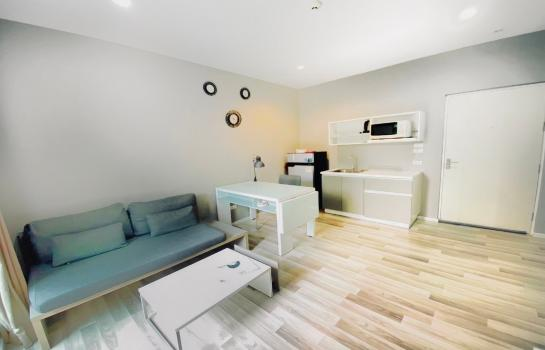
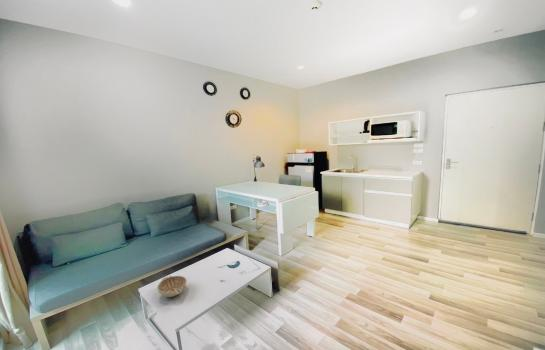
+ decorative bowl [156,275,188,298]
